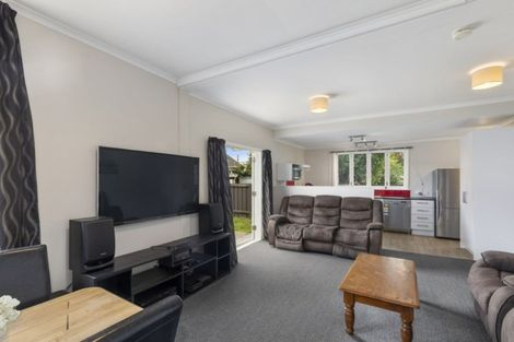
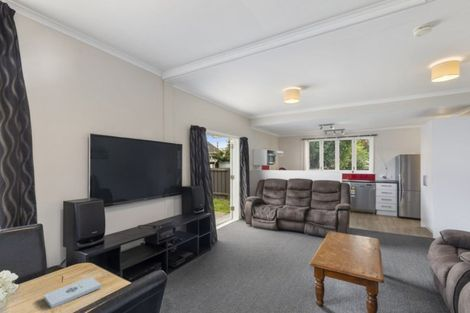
+ notepad [43,276,102,309]
